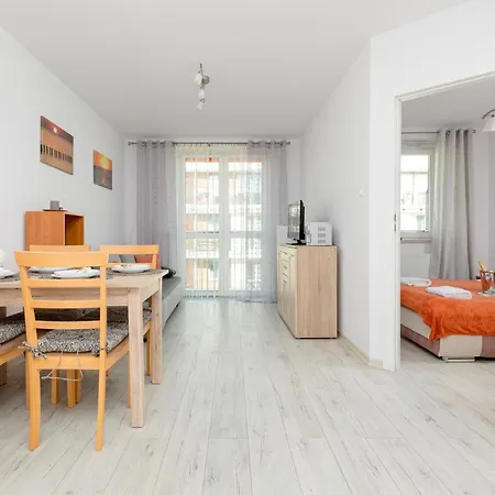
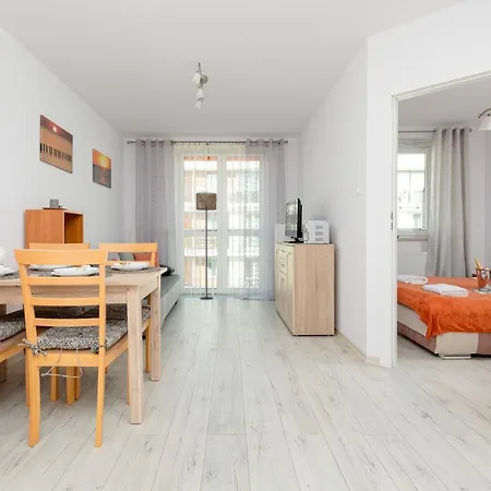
+ floor lamp [195,192,218,301]
